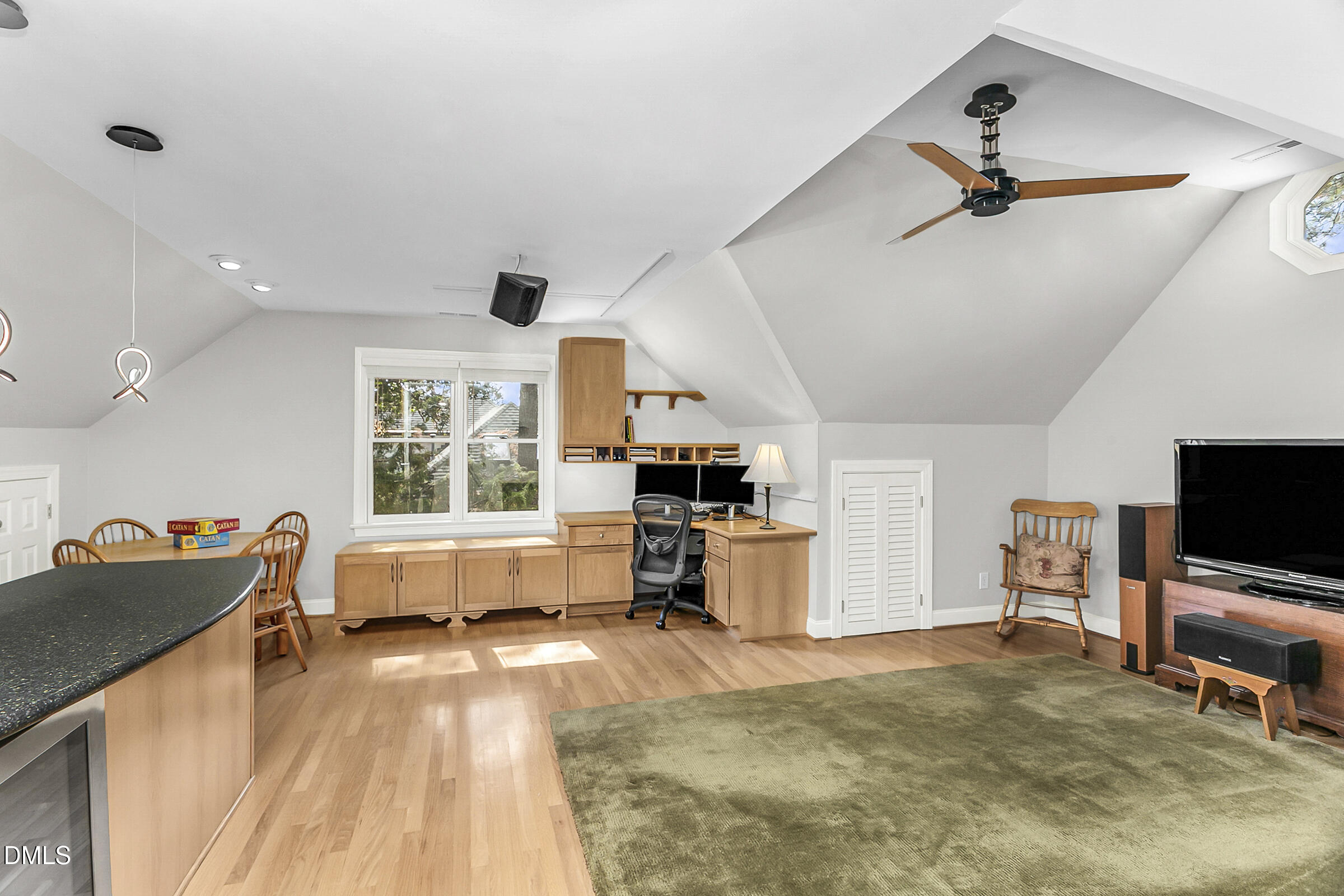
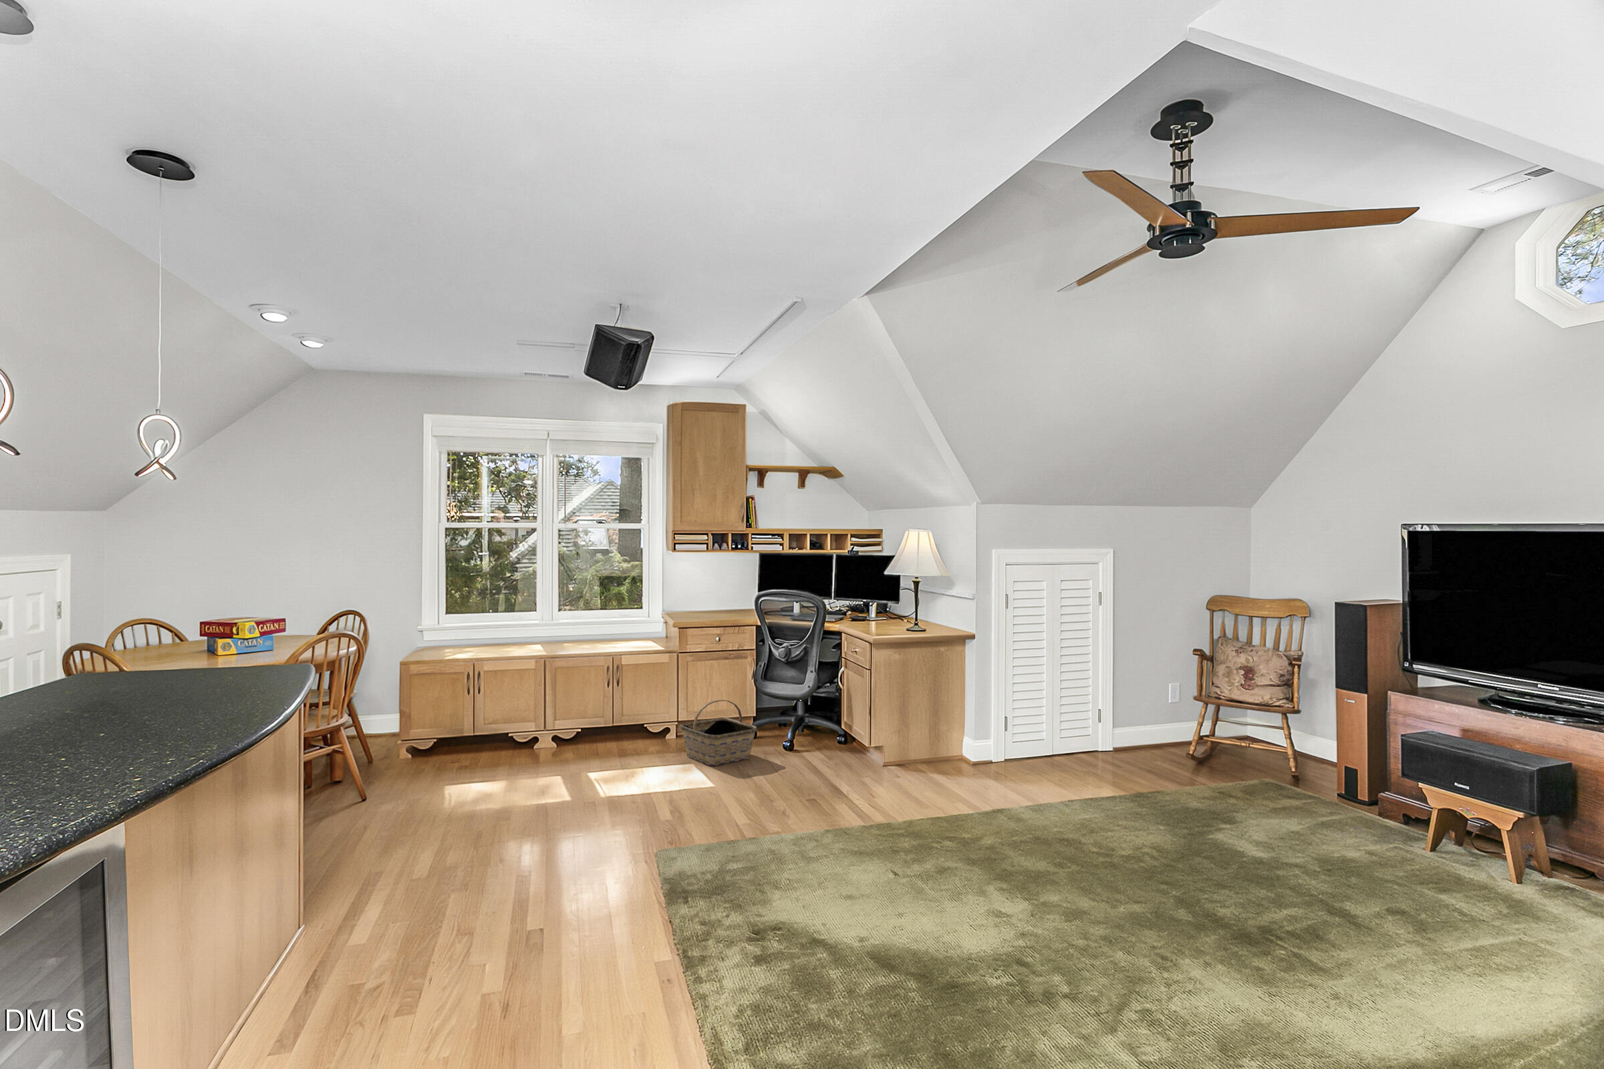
+ basket [680,699,757,766]
